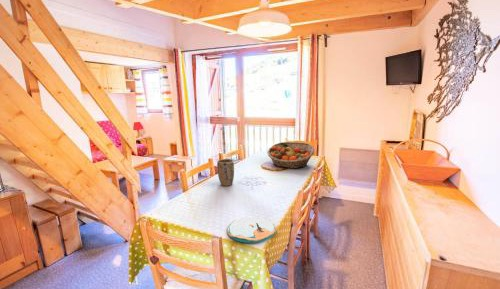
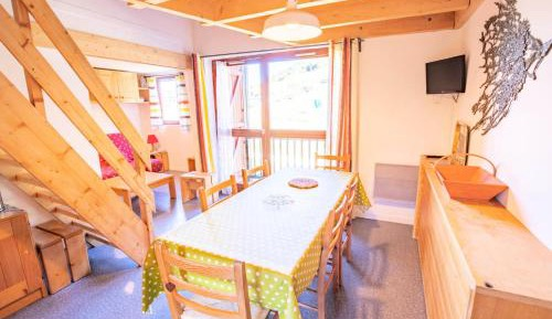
- plate [226,216,277,244]
- plant pot [216,158,235,187]
- fruit basket [266,141,316,169]
